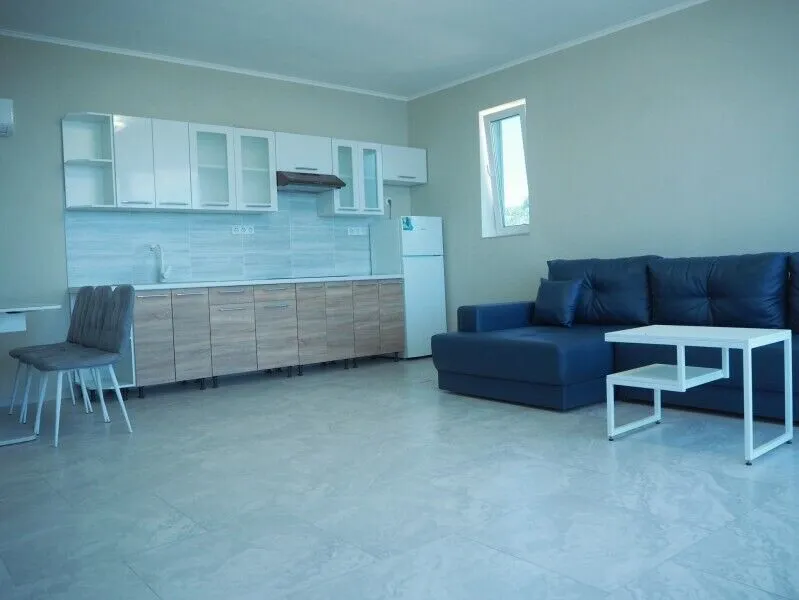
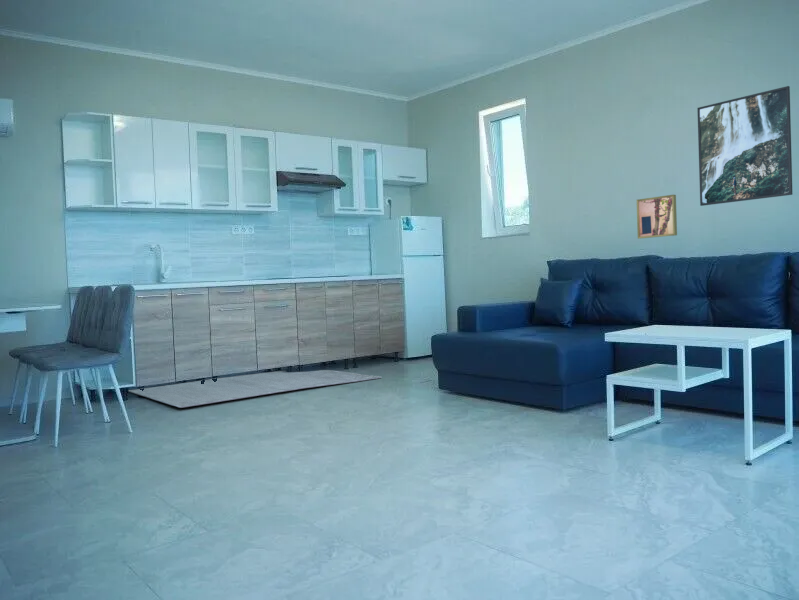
+ rug [127,369,383,409]
+ wall art [636,194,678,240]
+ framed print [696,85,794,207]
